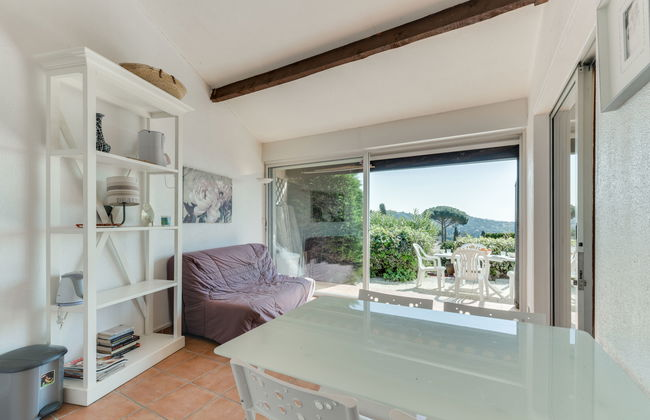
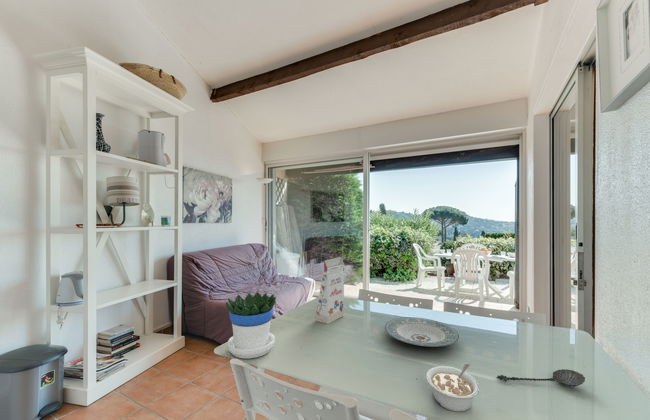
+ plate [384,316,460,348]
+ legume [425,362,480,413]
+ flowerpot [225,291,277,360]
+ spoon [495,368,586,387]
+ gift box [315,256,345,325]
